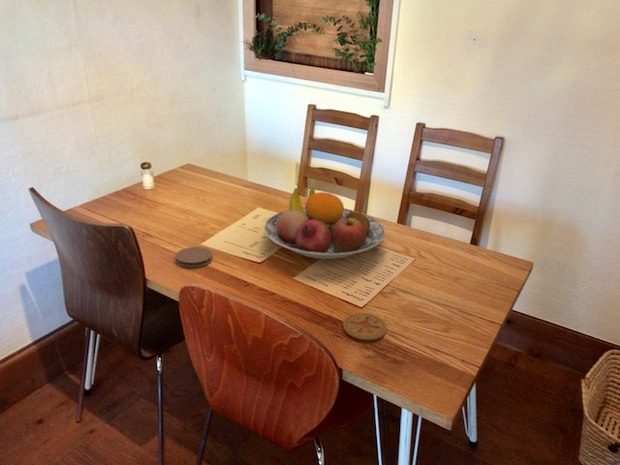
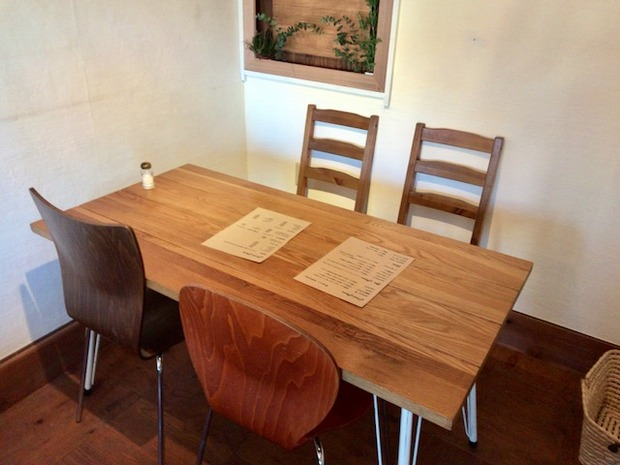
- fruit bowl [263,187,386,260]
- coaster [342,312,388,341]
- coaster [175,246,214,268]
